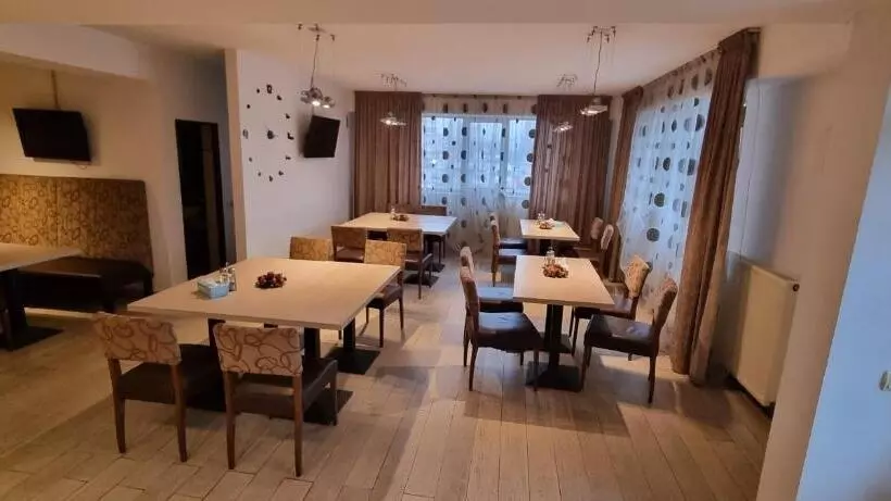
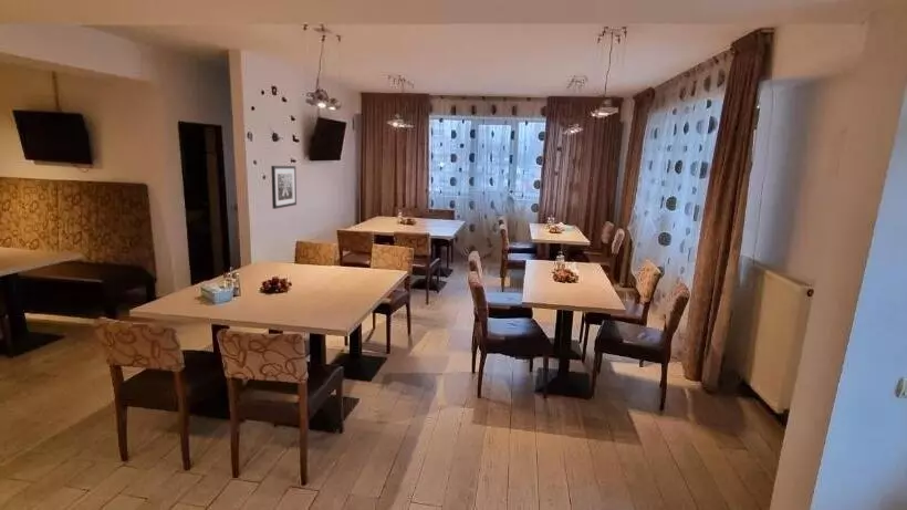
+ wall art [270,165,298,210]
